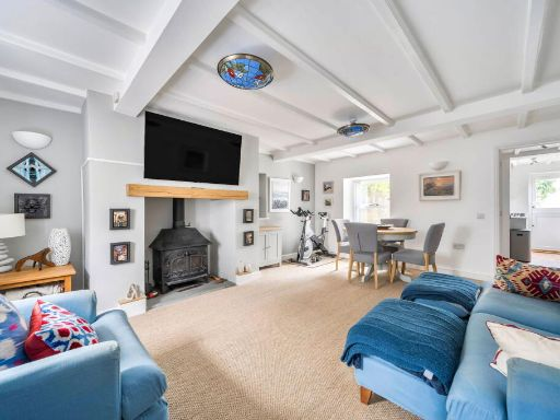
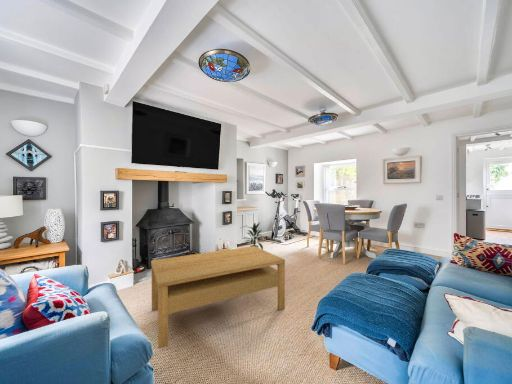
+ coffee table [150,246,286,349]
+ indoor plant [241,221,266,250]
